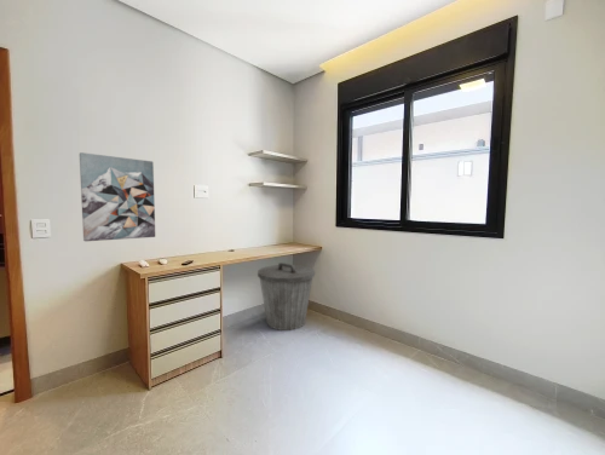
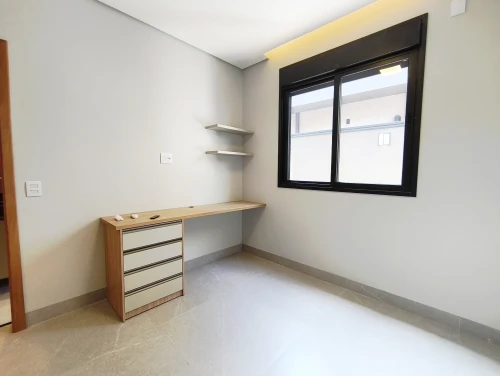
- wall art [79,151,156,242]
- trash can [257,261,316,332]
